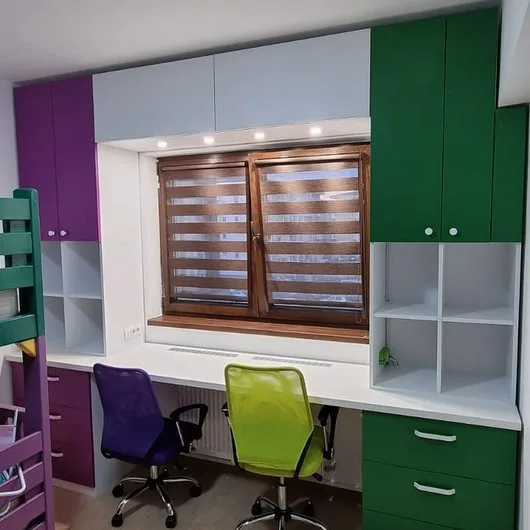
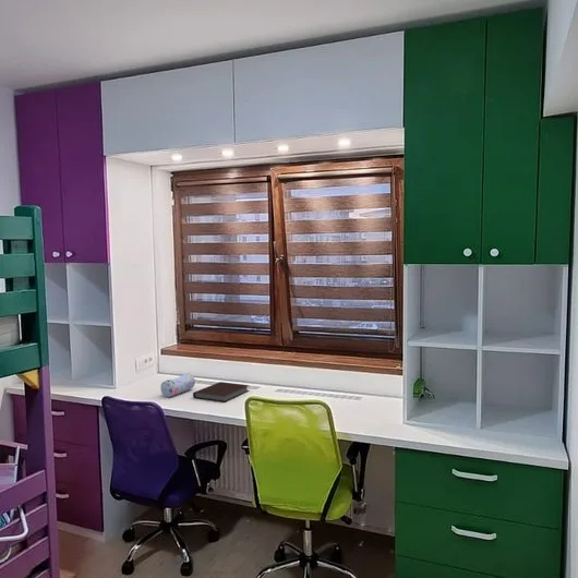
+ pencil case [159,373,196,398]
+ notebook [192,381,250,404]
